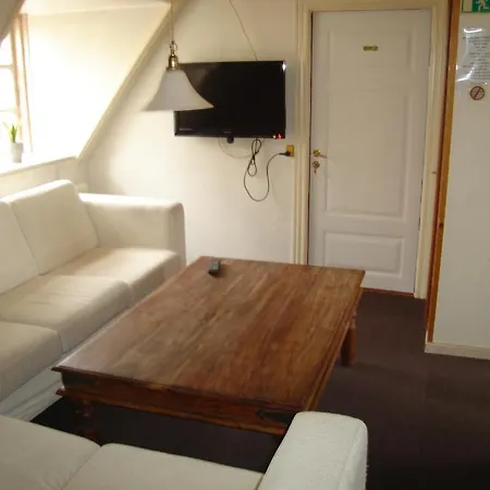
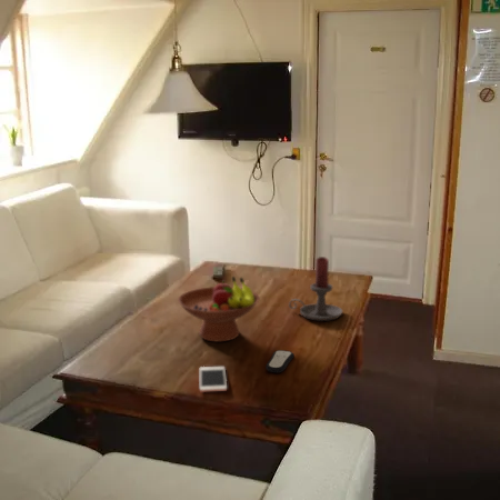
+ cell phone [199,366,228,393]
+ candle holder [288,256,343,322]
+ remote control [264,349,294,373]
+ fruit bowl [177,276,261,342]
